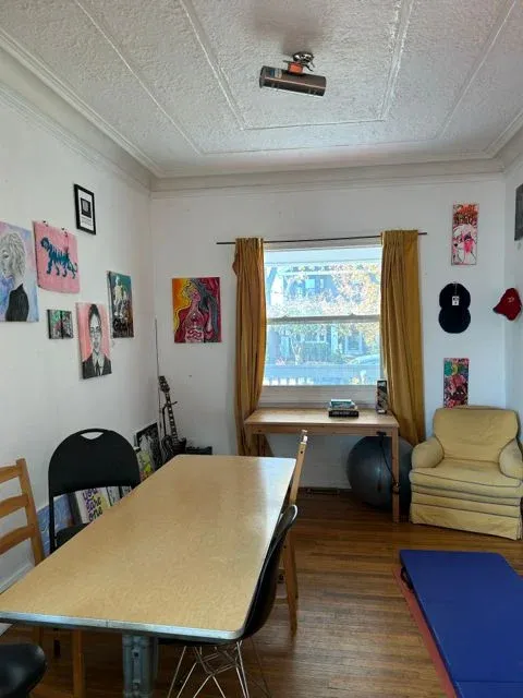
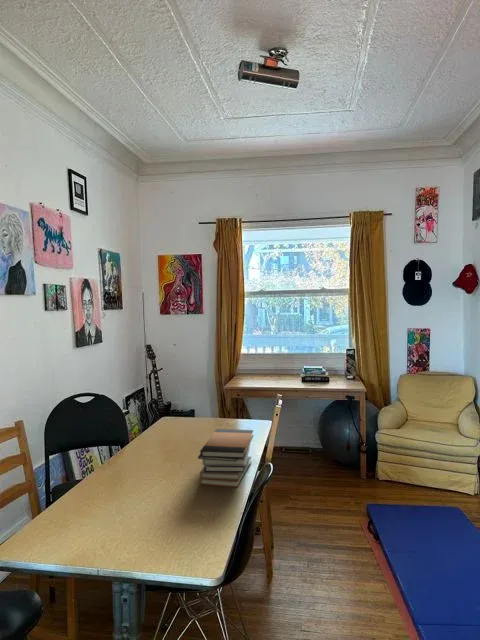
+ book stack [197,428,255,488]
